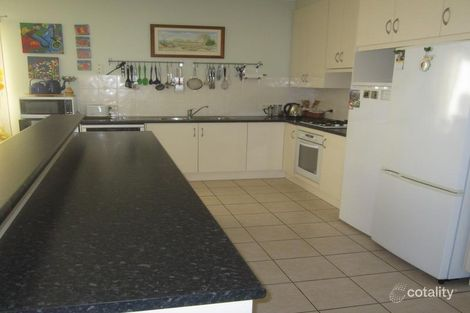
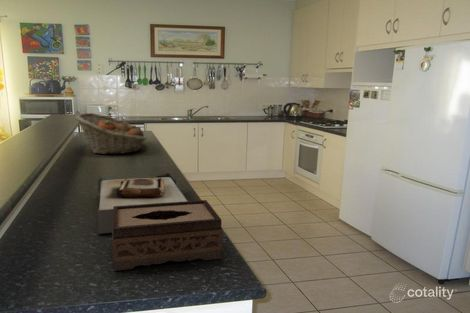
+ fruit basket [75,112,148,155]
+ toast [96,172,189,235]
+ tissue box [111,199,223,272]
